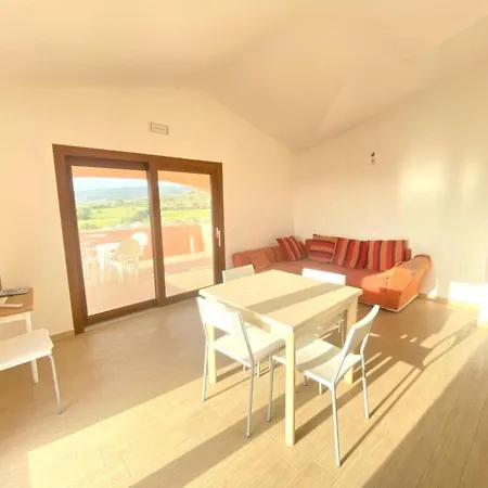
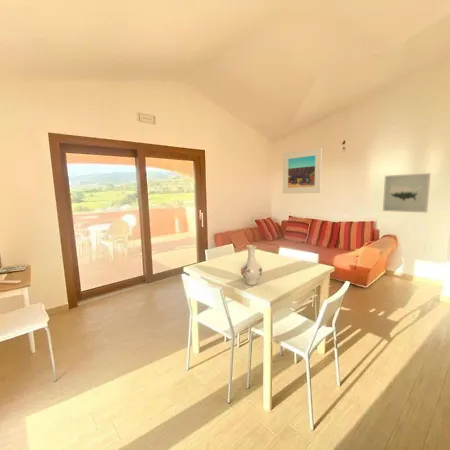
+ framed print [282,147,323,194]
+ wall art [382,172,432,214]
+ vase [240,244,263,286]
